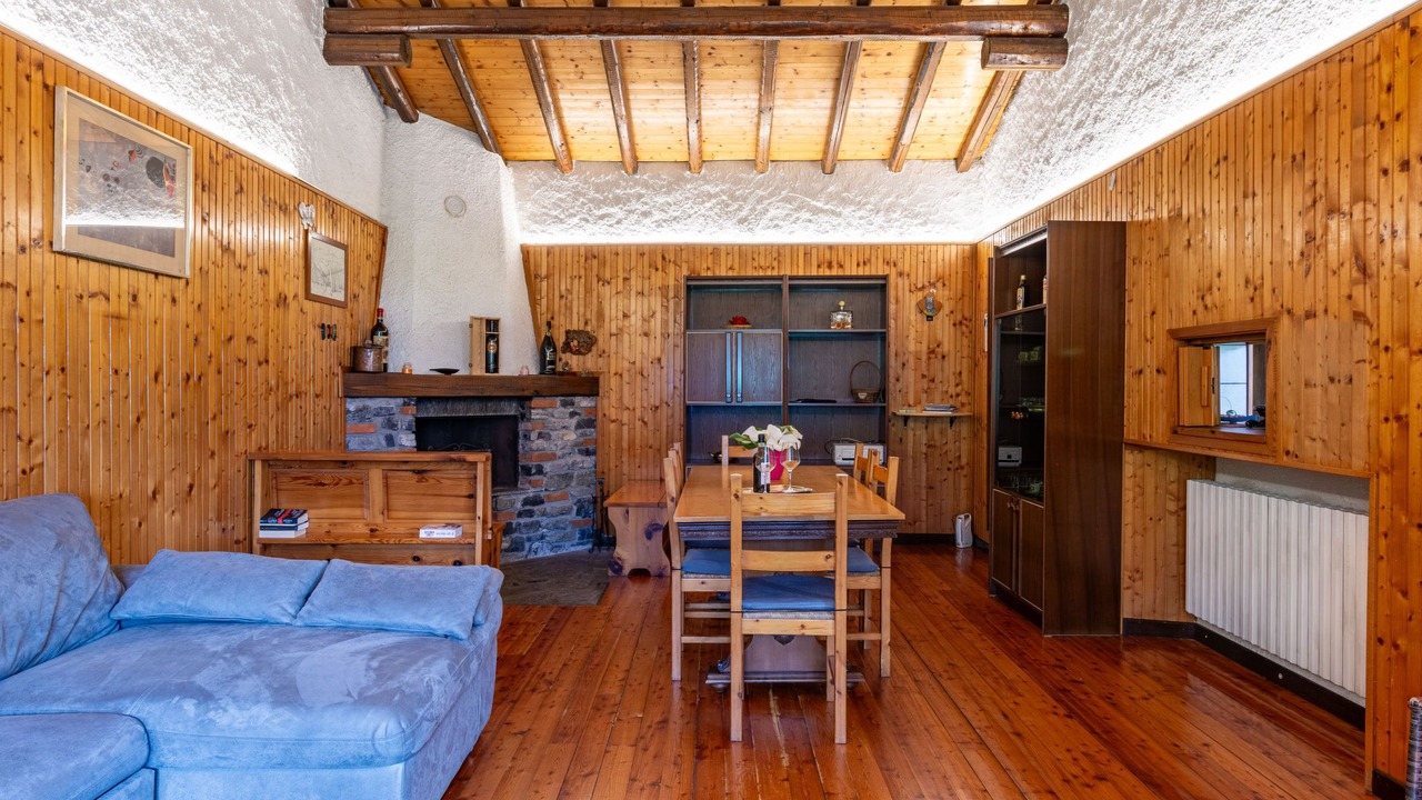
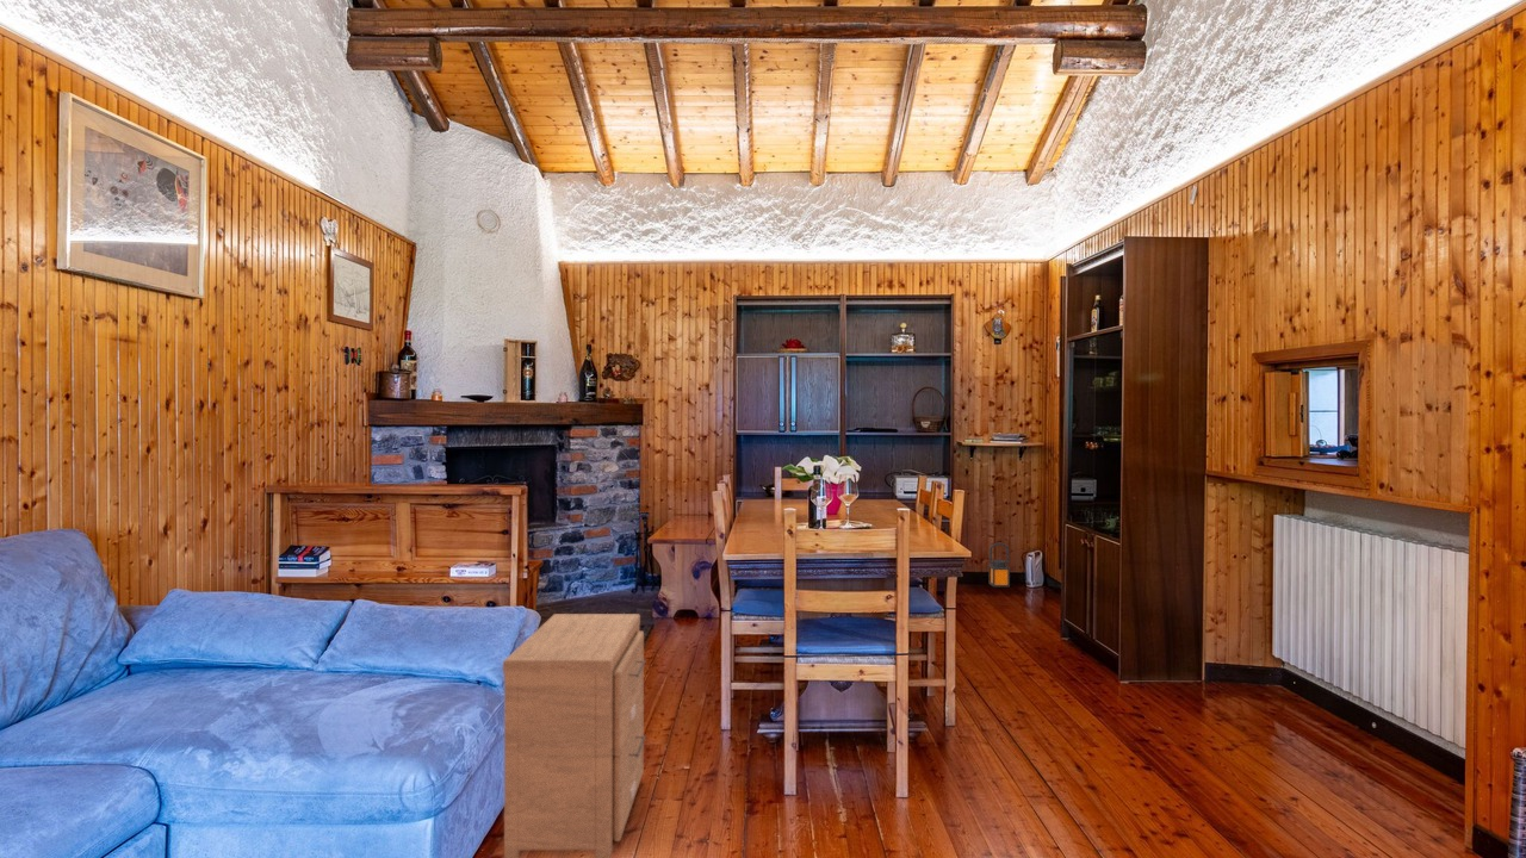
+ side table [502,613,647,858]
+ lantern [987,542,1011,589]
